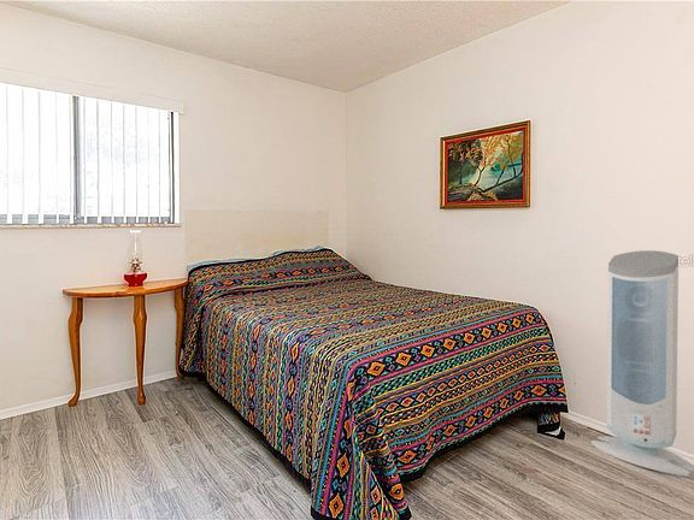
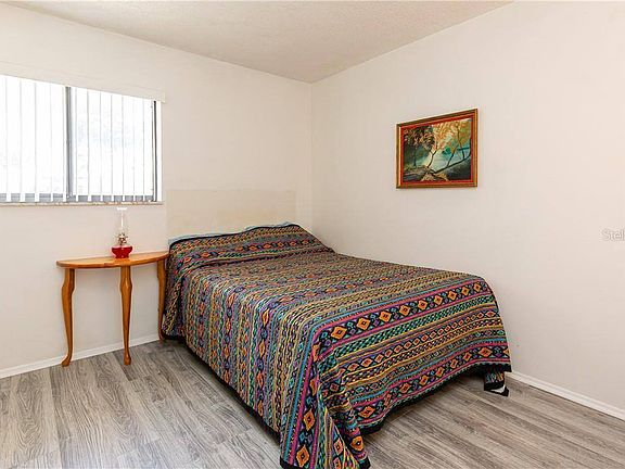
- air purifier [590,249,694,478]
